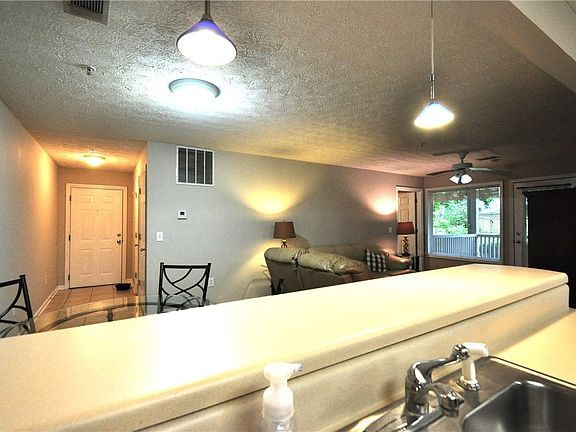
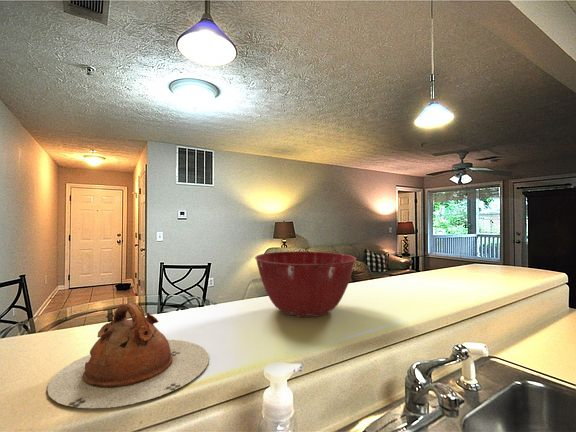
+ teapot [46,302,210,409]
+ mixing bowl [254,250,357,318]
